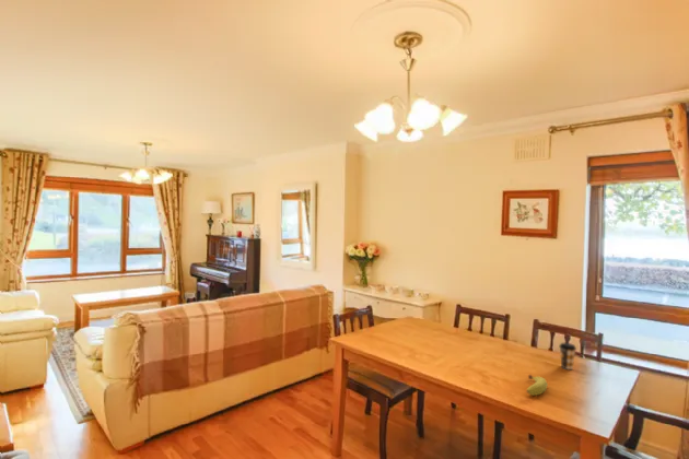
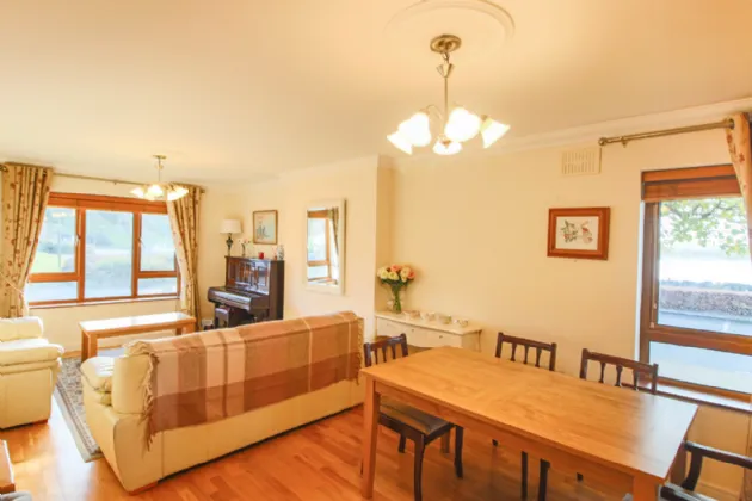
- coffee cup [558,342,577,370]
- fruit [525,374,548,397]
